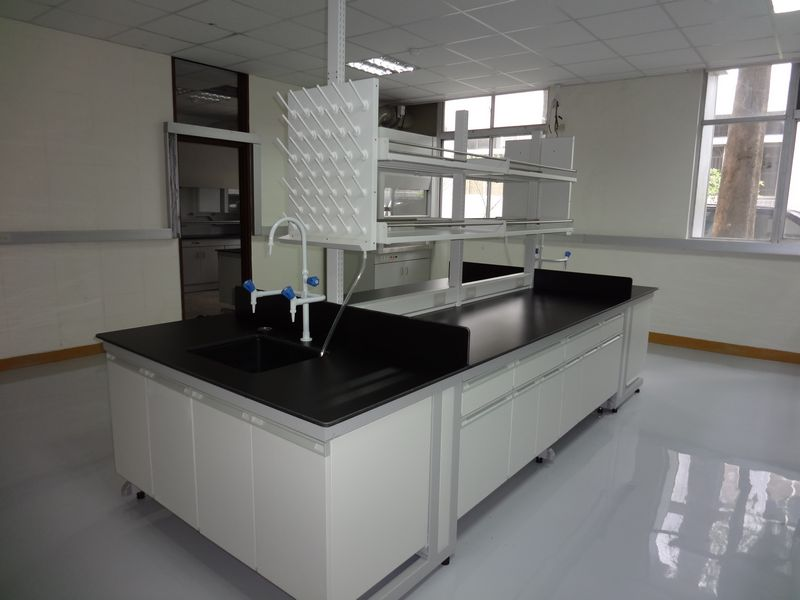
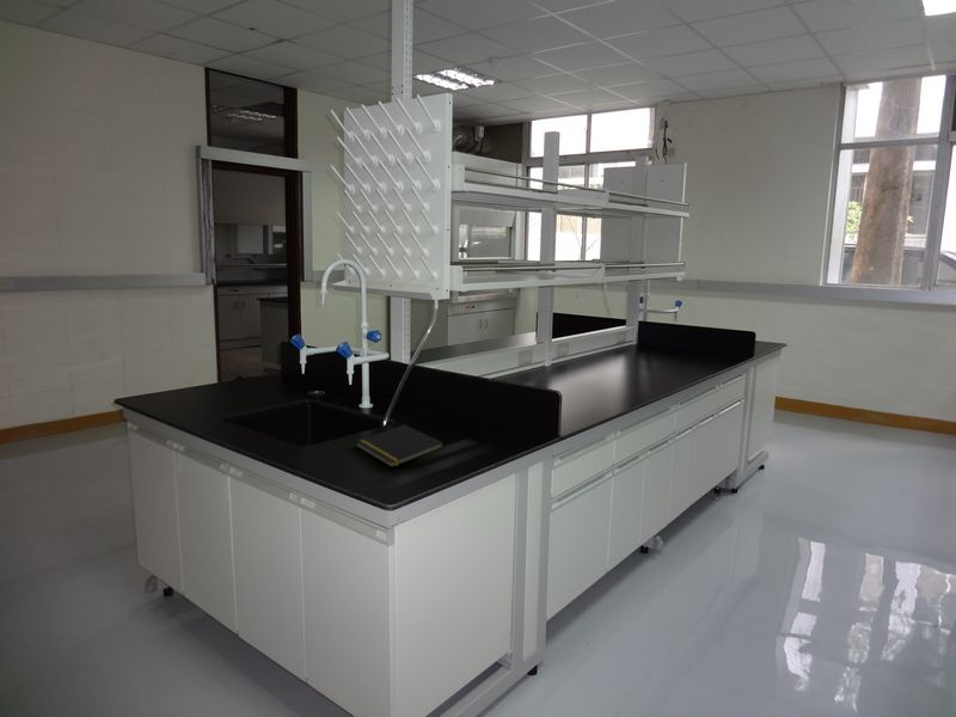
+ notepad [355,423,445,468]
